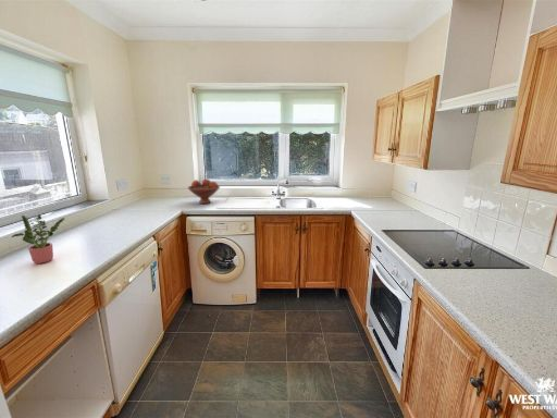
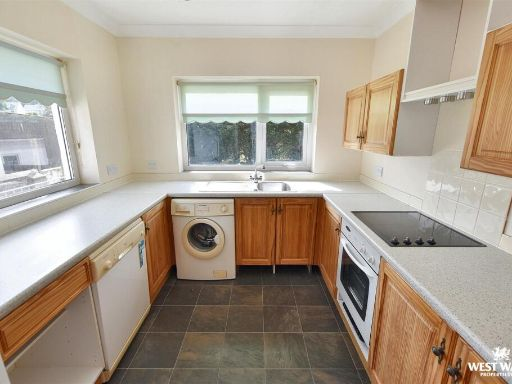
- fruit bowl [187,177,221,205]
- potted plant [11,214,66,265]
